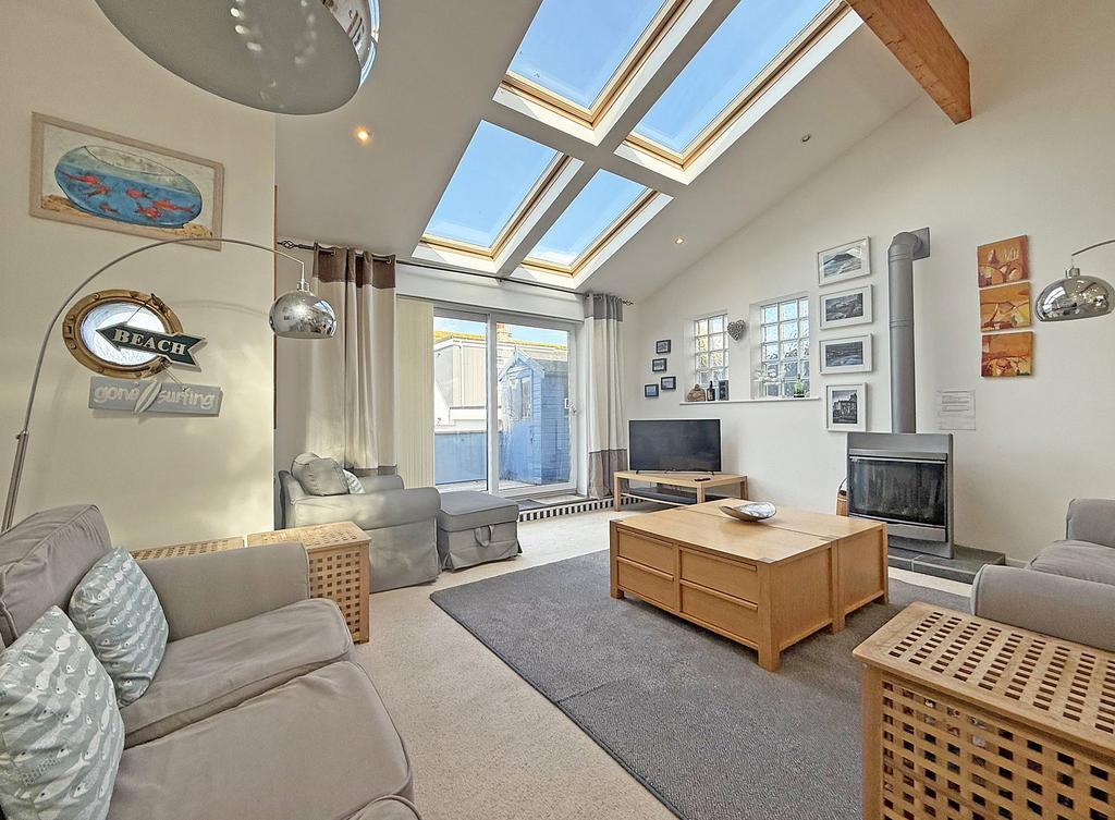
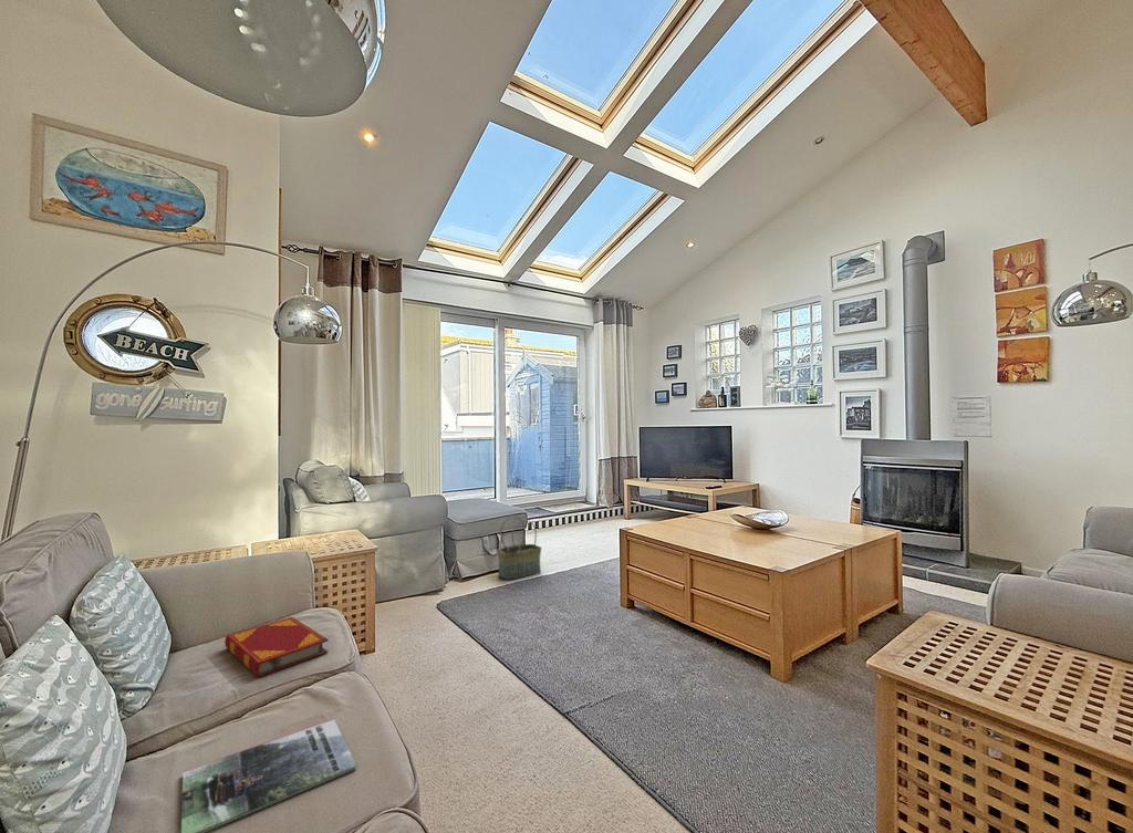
+ magazine [180,718,358,833]
+ basket [497,516,542,581]
+ hardback book [224,616,330,678]
